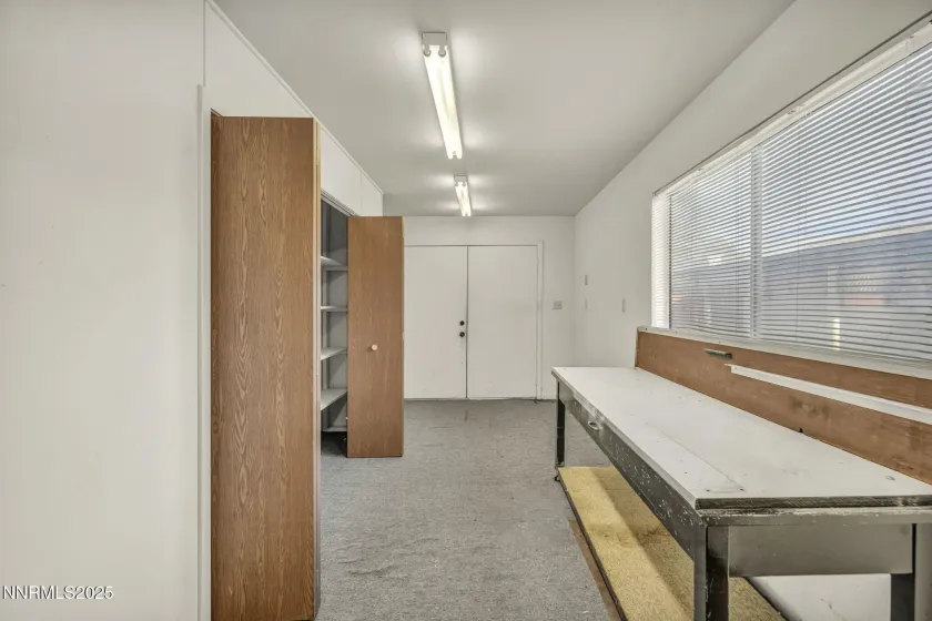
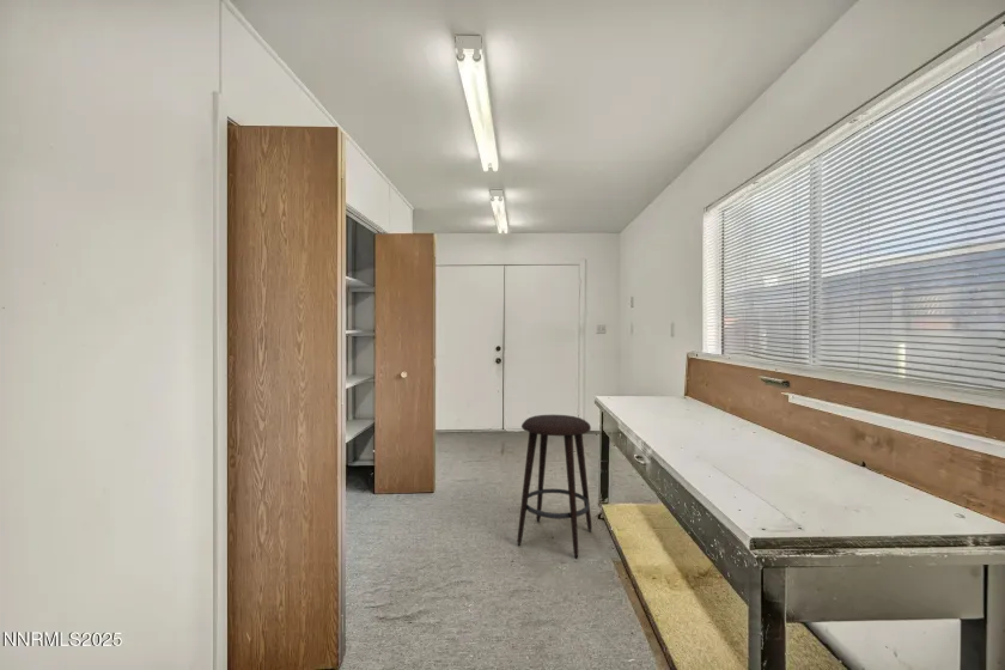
+ stool [516,414,593,560]
